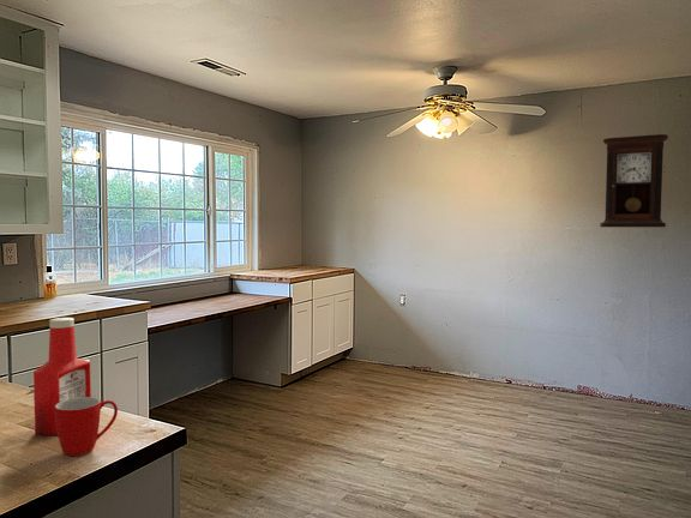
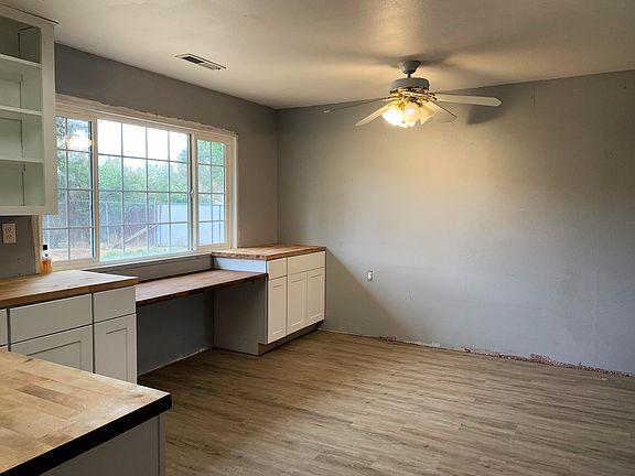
- soap bottle [32,317,92,438]
- pendulum clock [599,133,669,228]
- mug [55,397,119,457]
